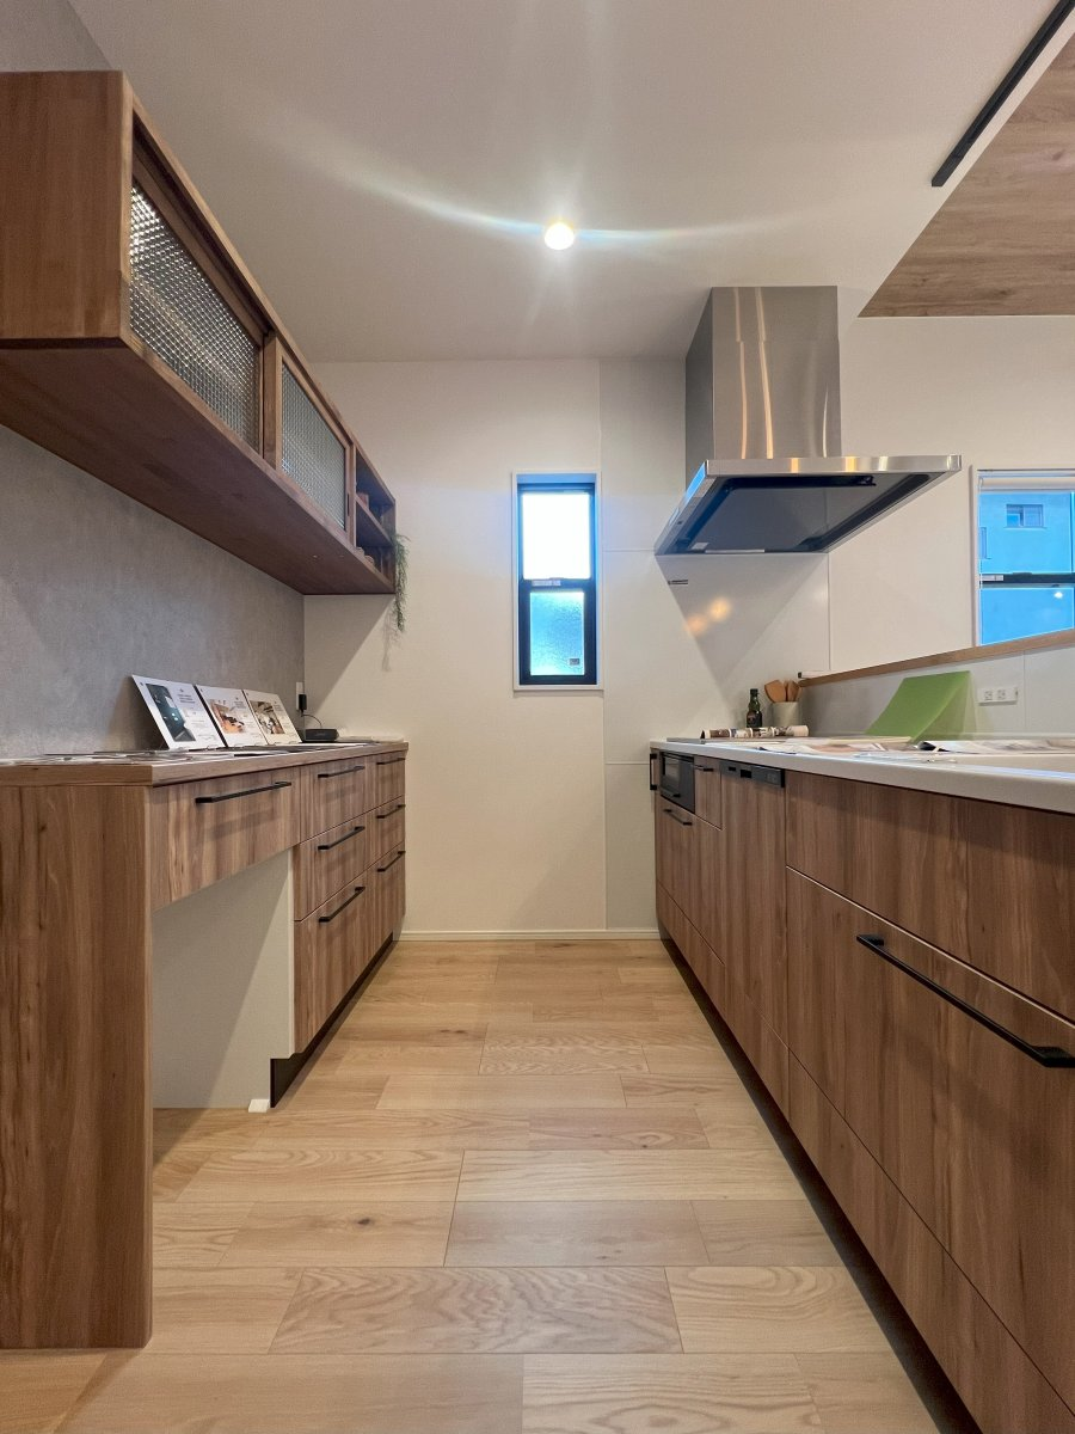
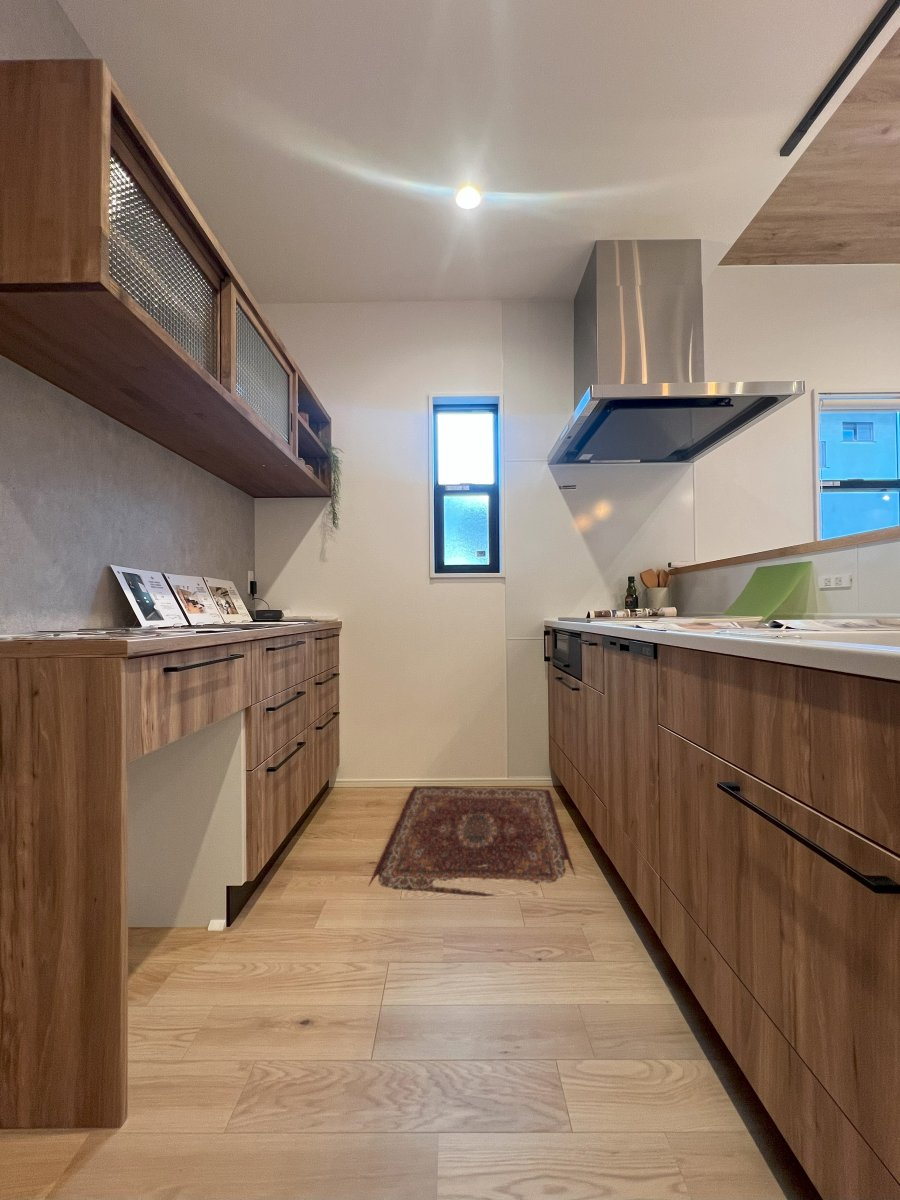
+ rug [367,785,577,897]
